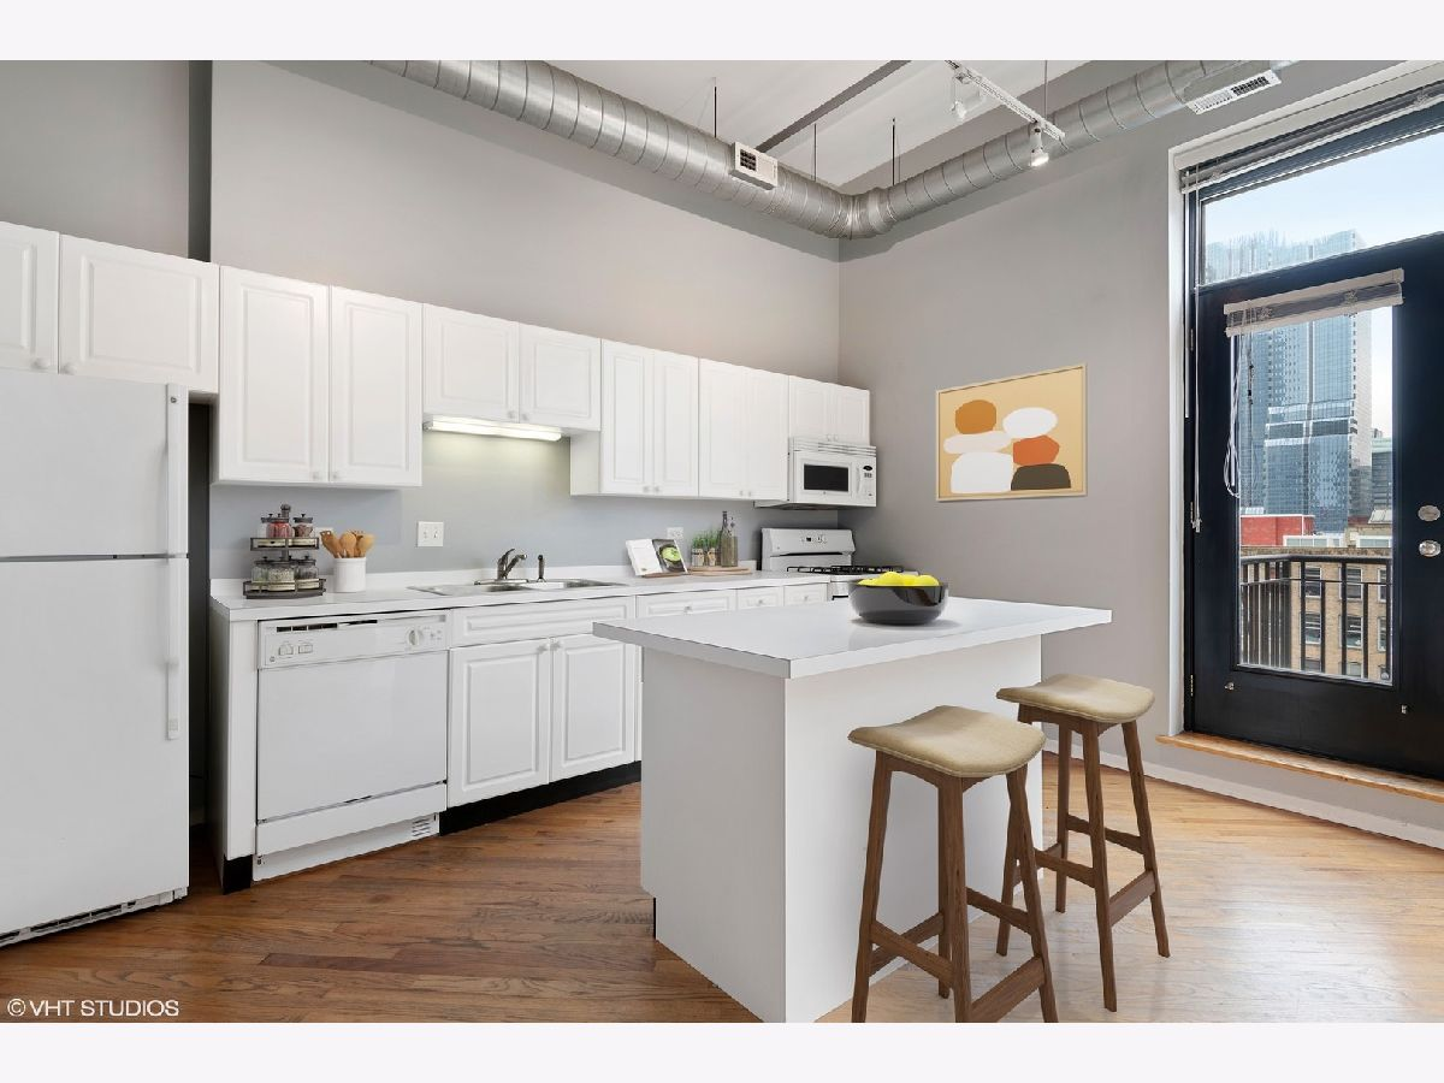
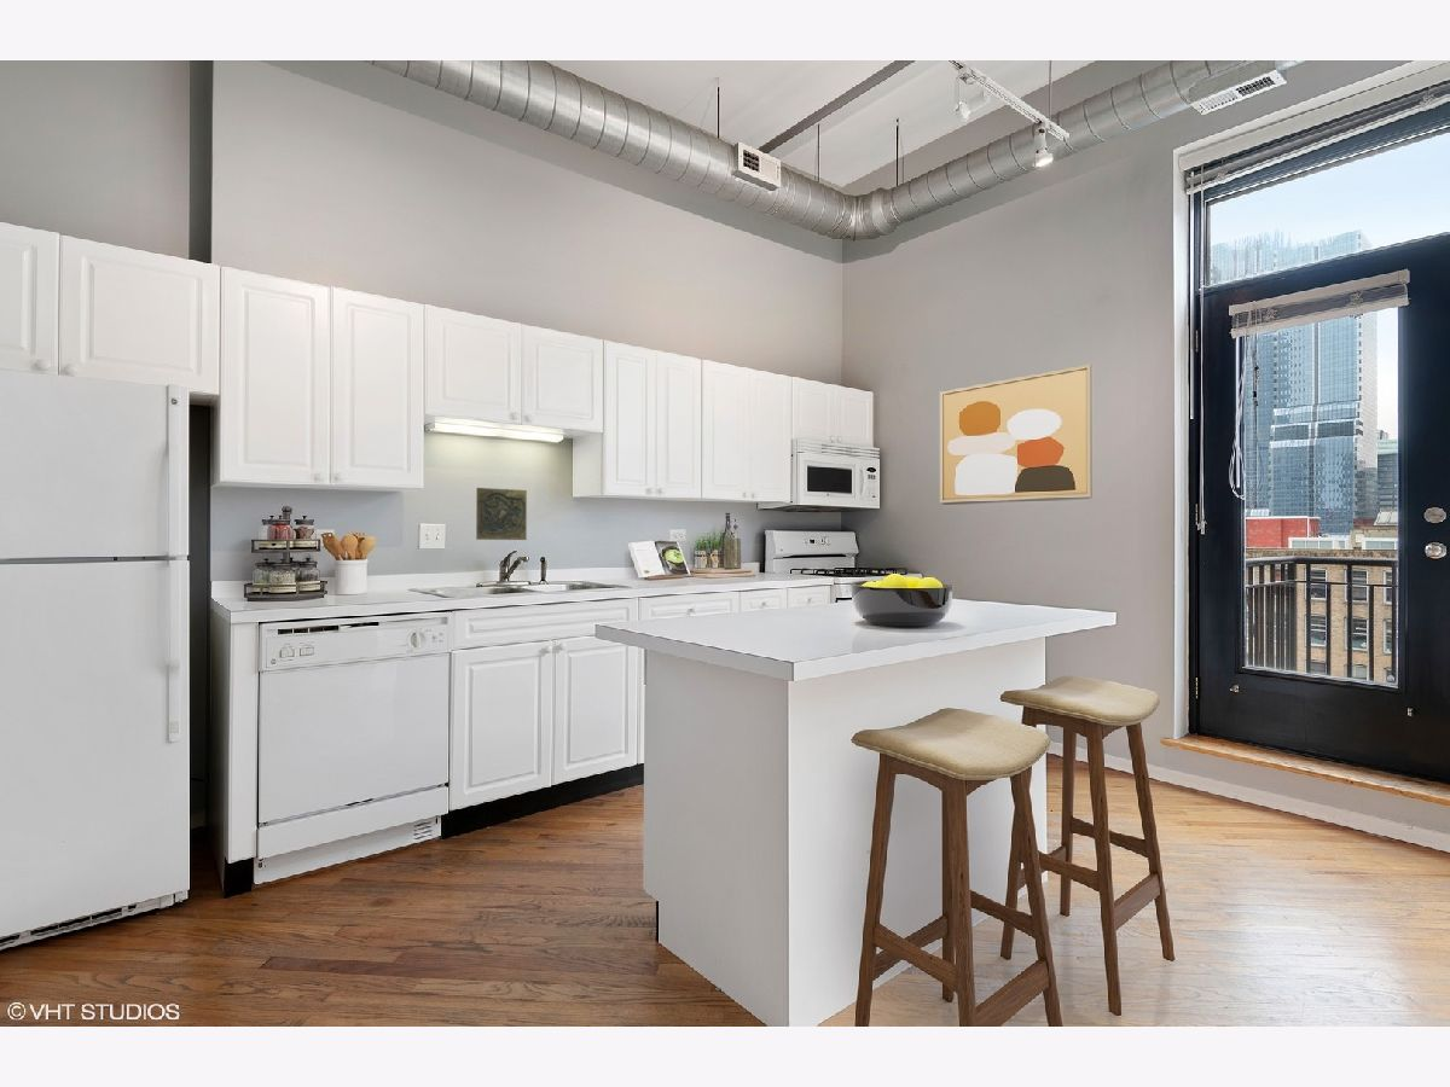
+ decorative tile [475,487,528,541]
